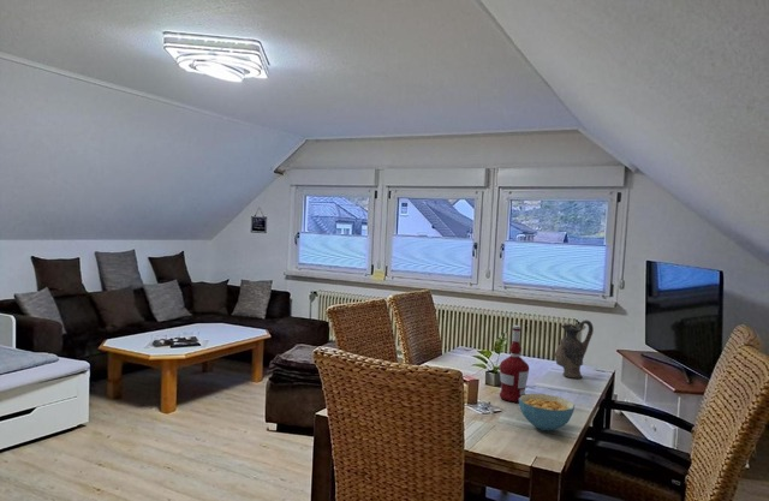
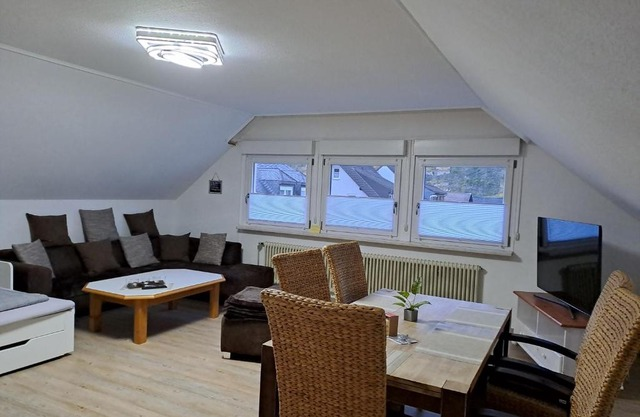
- ceramic pitcher [553,318,595,380]
- cereal bowl [518,393,576,431]
- alcohol [499,324,530,404]
